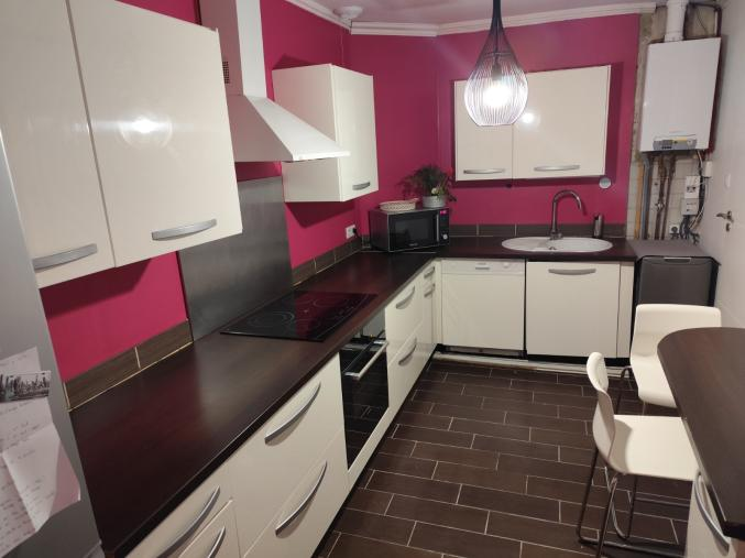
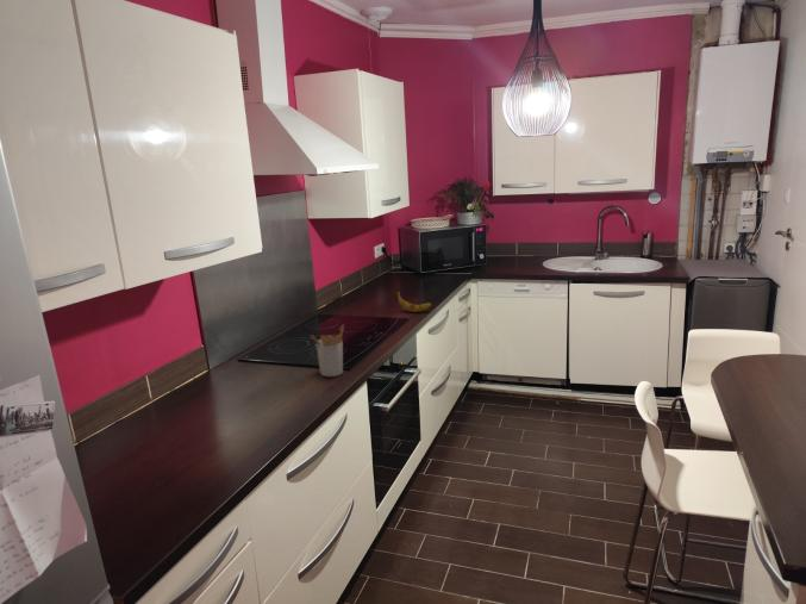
+ banana [396,289,433,313]
+ utensil holder [308,324,345,378]
